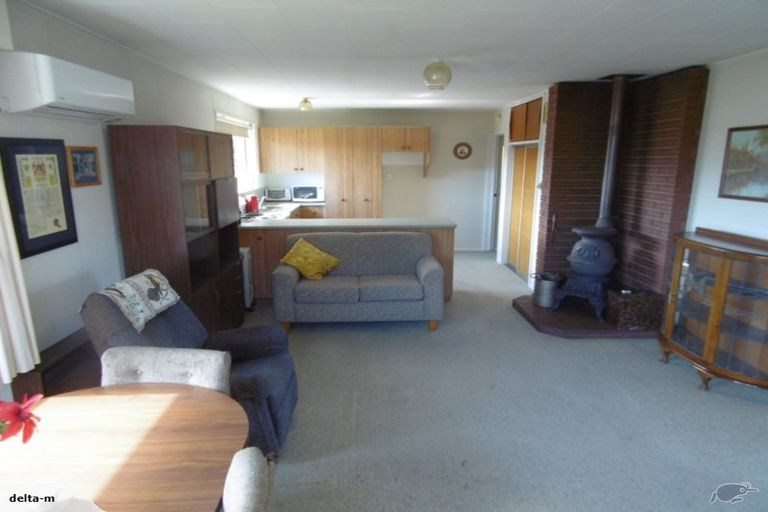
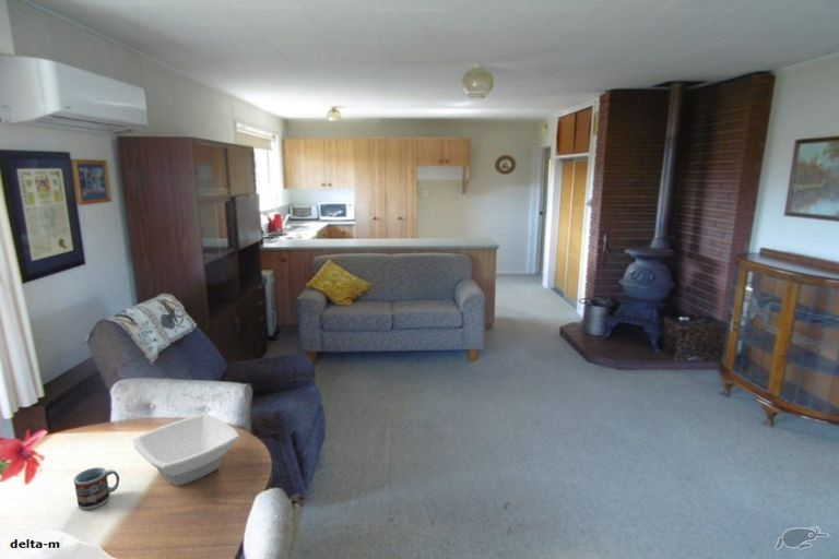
+ cup [72,466,120,511]
+ bowl [132,413,240,487]
